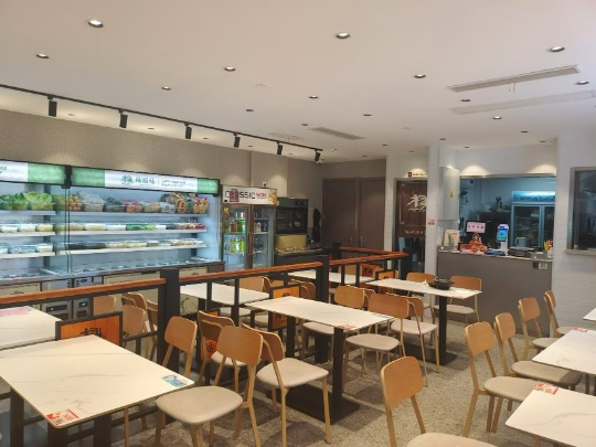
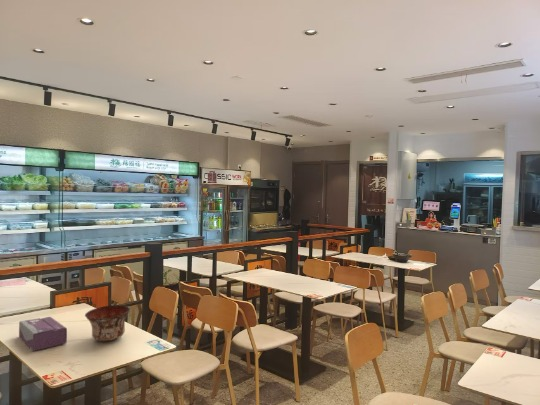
+ bowl [84,304,131,342]
+ tissue box [18,316,68,352]
